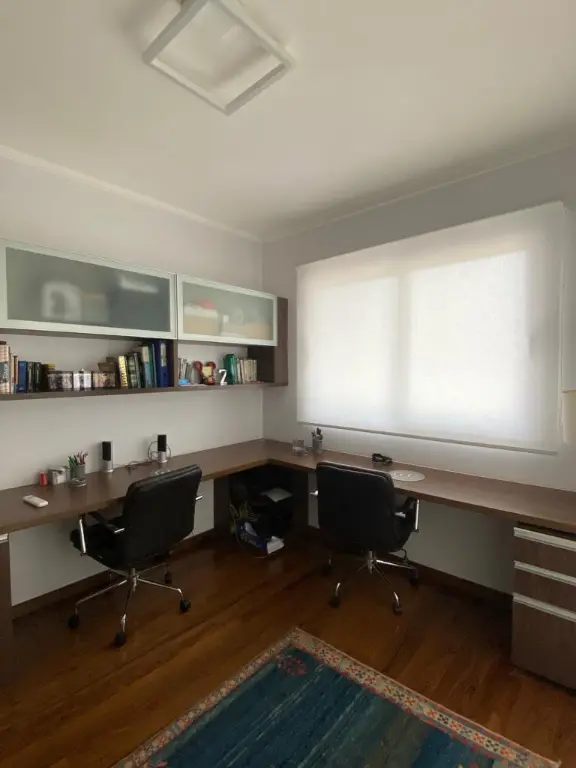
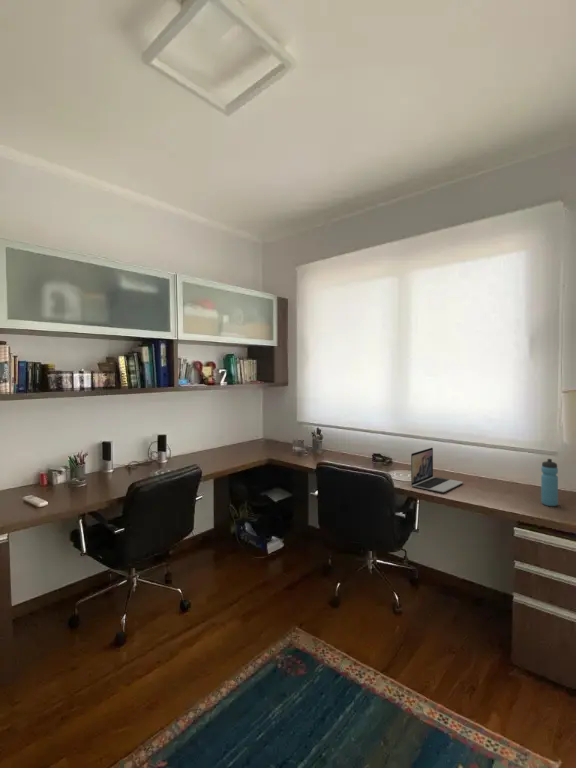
+ laptop [410,447,464,493]
+ water bottle [540,458,559,507]
